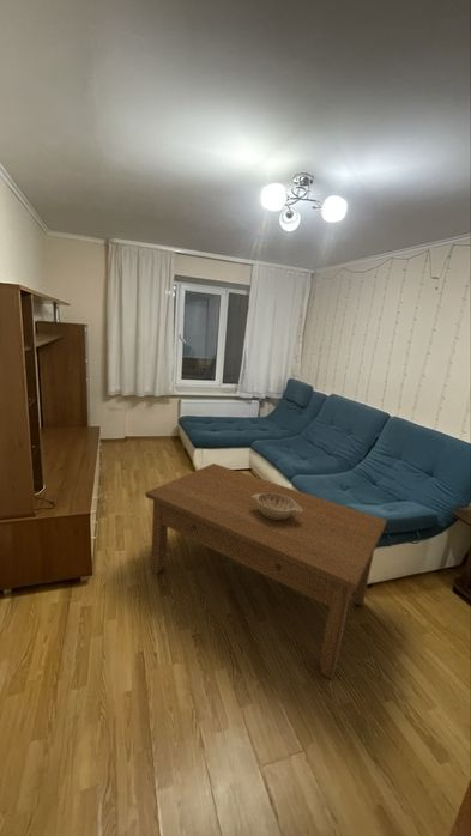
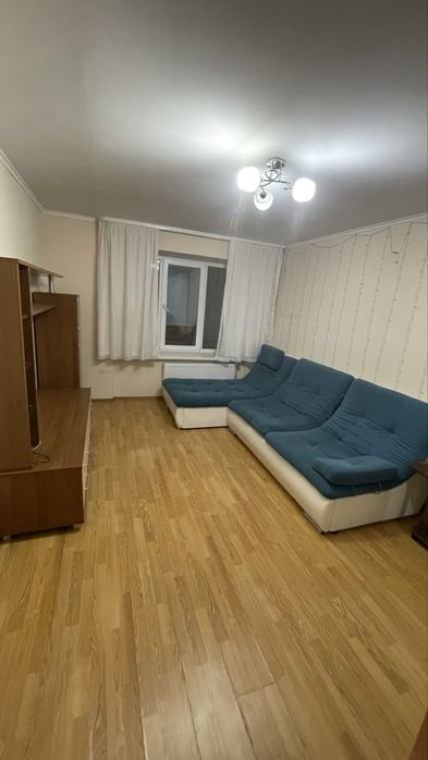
- decorative bowl [252,493,302,519]
- coffee table [144,462,388,680]
